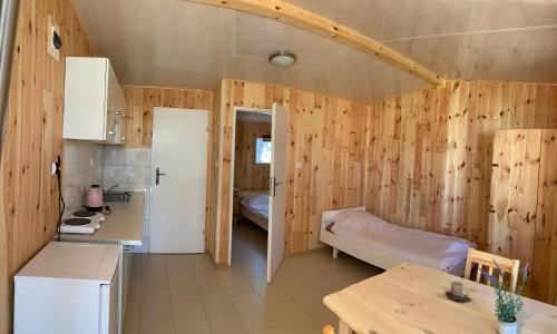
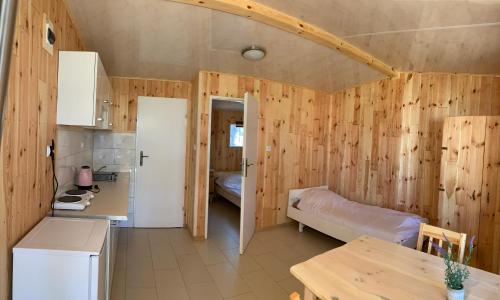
- mug [444,281,472,303]
